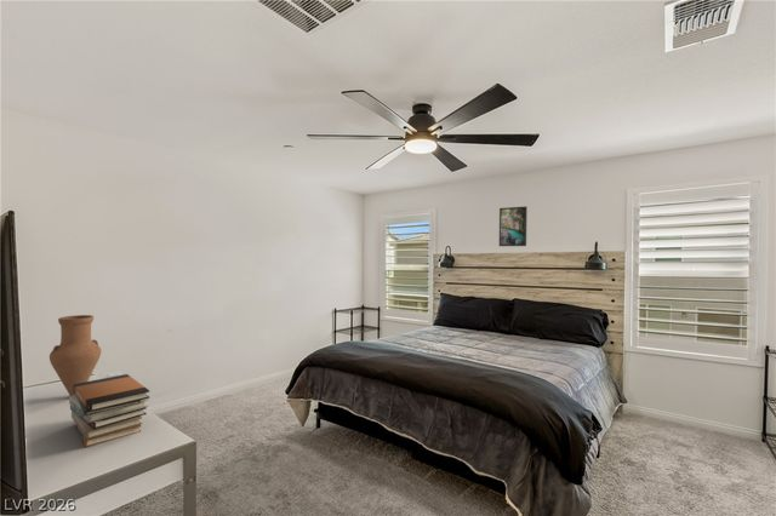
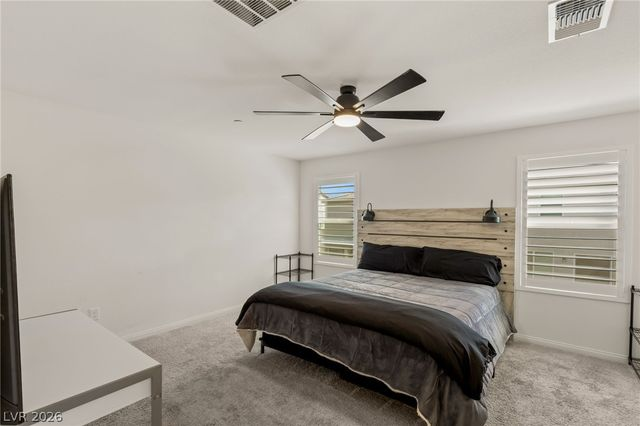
- book stack [68,373,150,448]
- vase [48,314,102,397]
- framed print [498,205,529,247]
